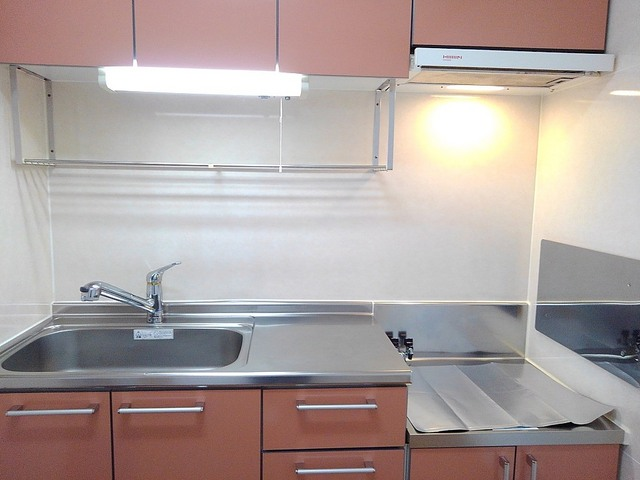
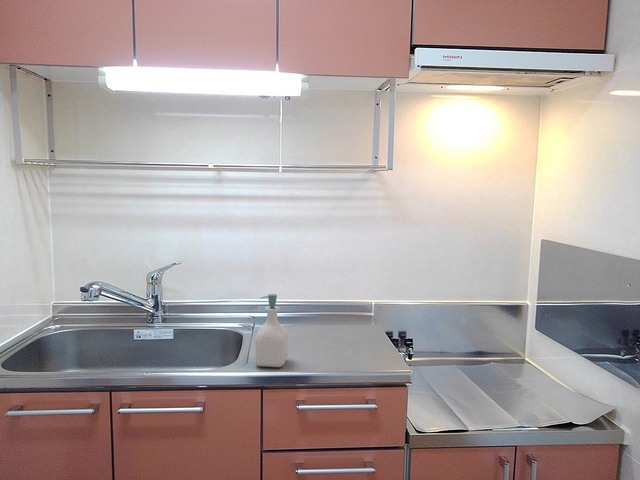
+ soap bottle [254,293,289,368]
